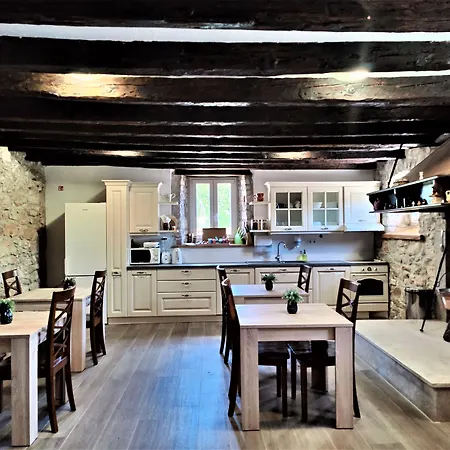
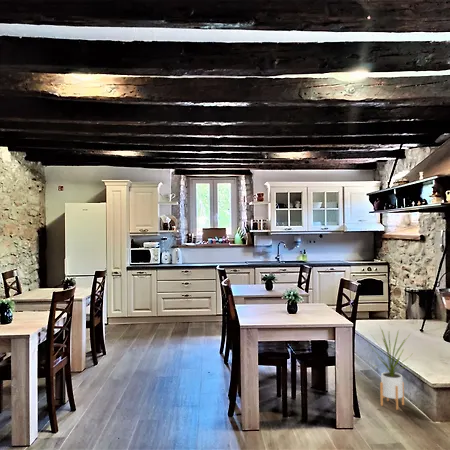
+ house plant [367,326,412,411]
